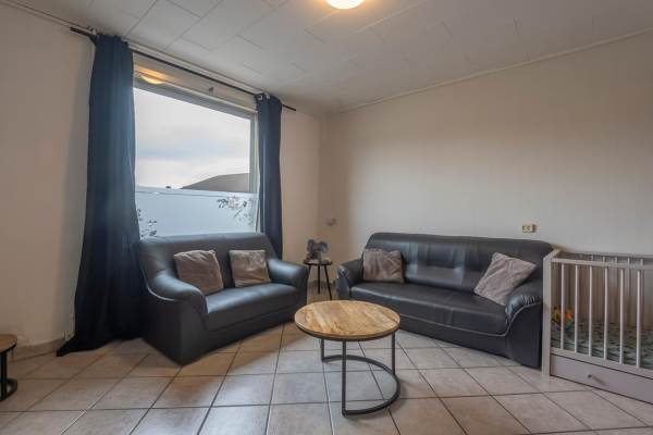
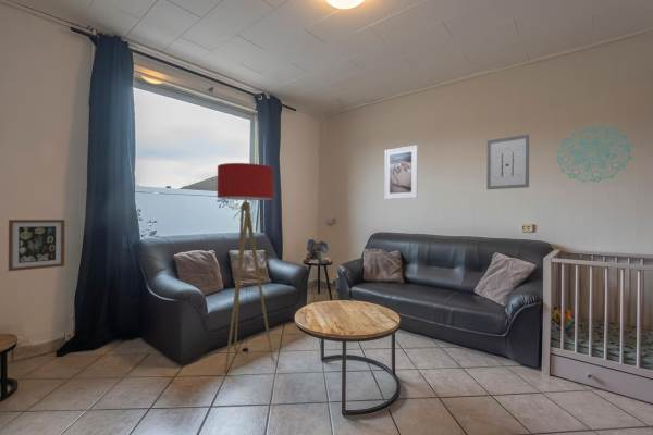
+ wall art [485,134,530,190]
+ wall art [8,219,65,272]
+ wall decoration [555,124,633,184]
+ floor lamp [217,162,274,373]
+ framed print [383,144,419,200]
